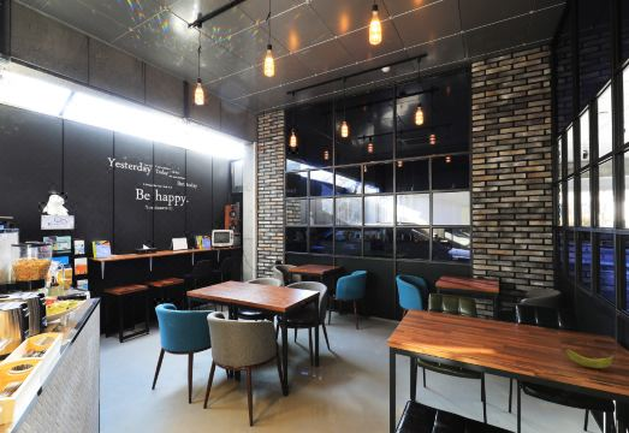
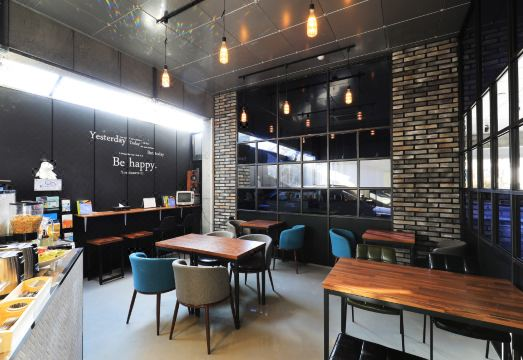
- banana [565,348,616,369]
